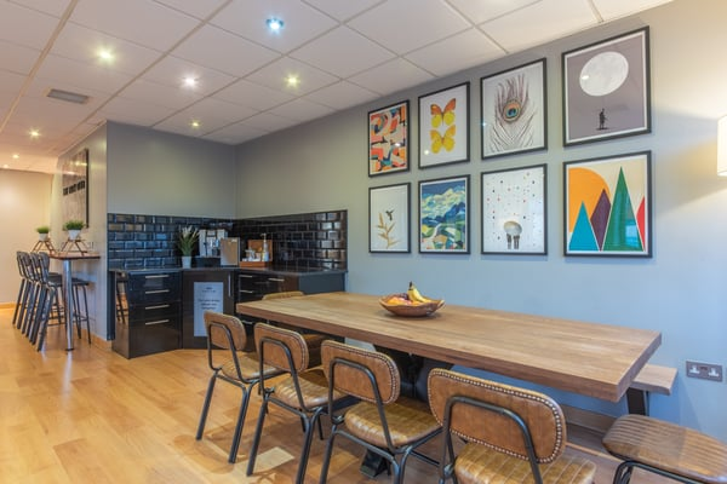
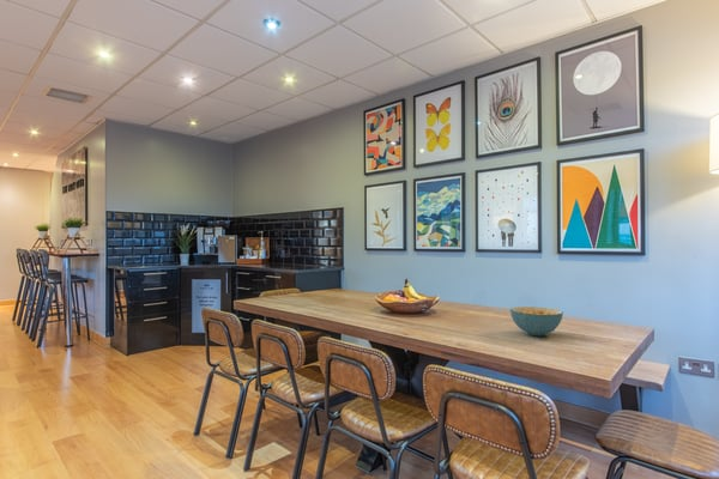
+ cereal bowl [509,305,564,336]
